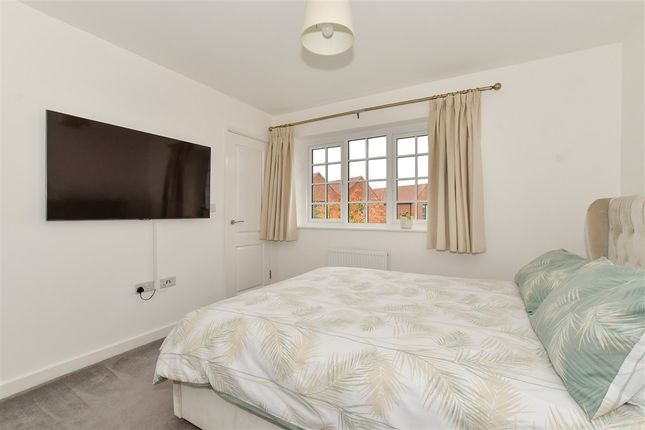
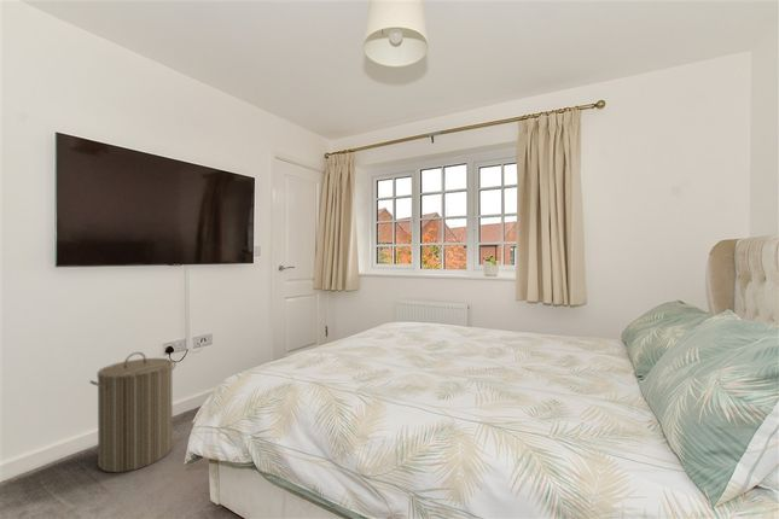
+ laundry hamper [88,351,178,473]
